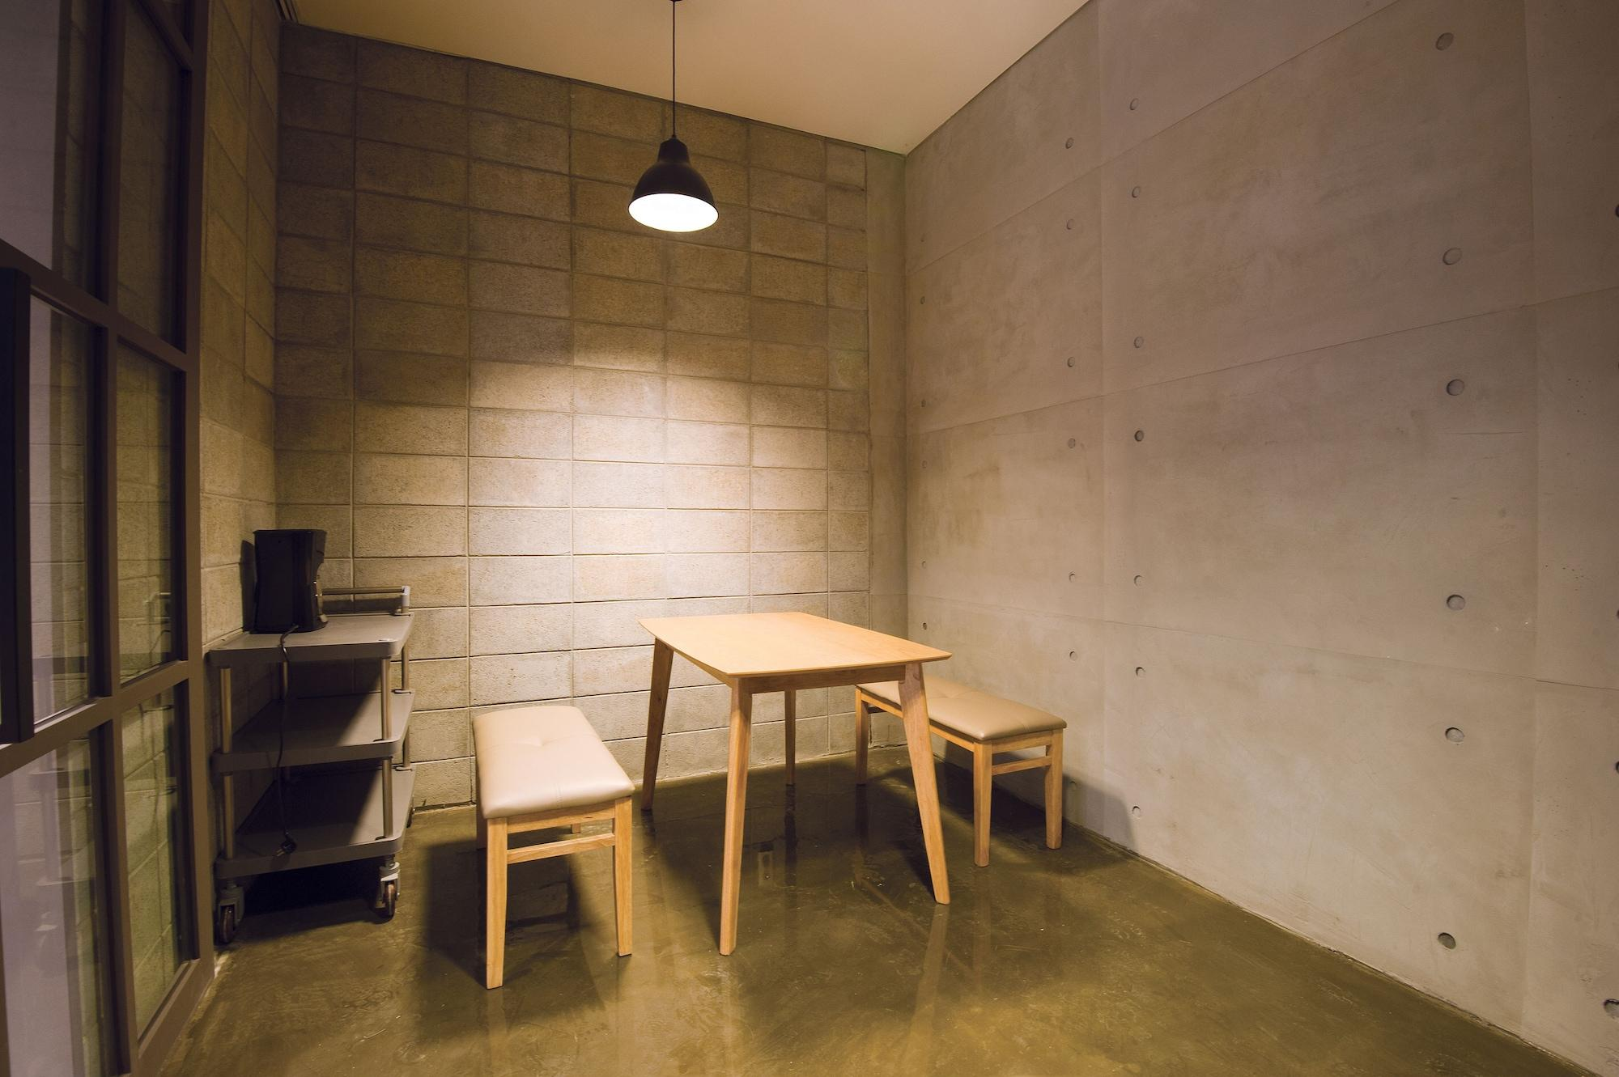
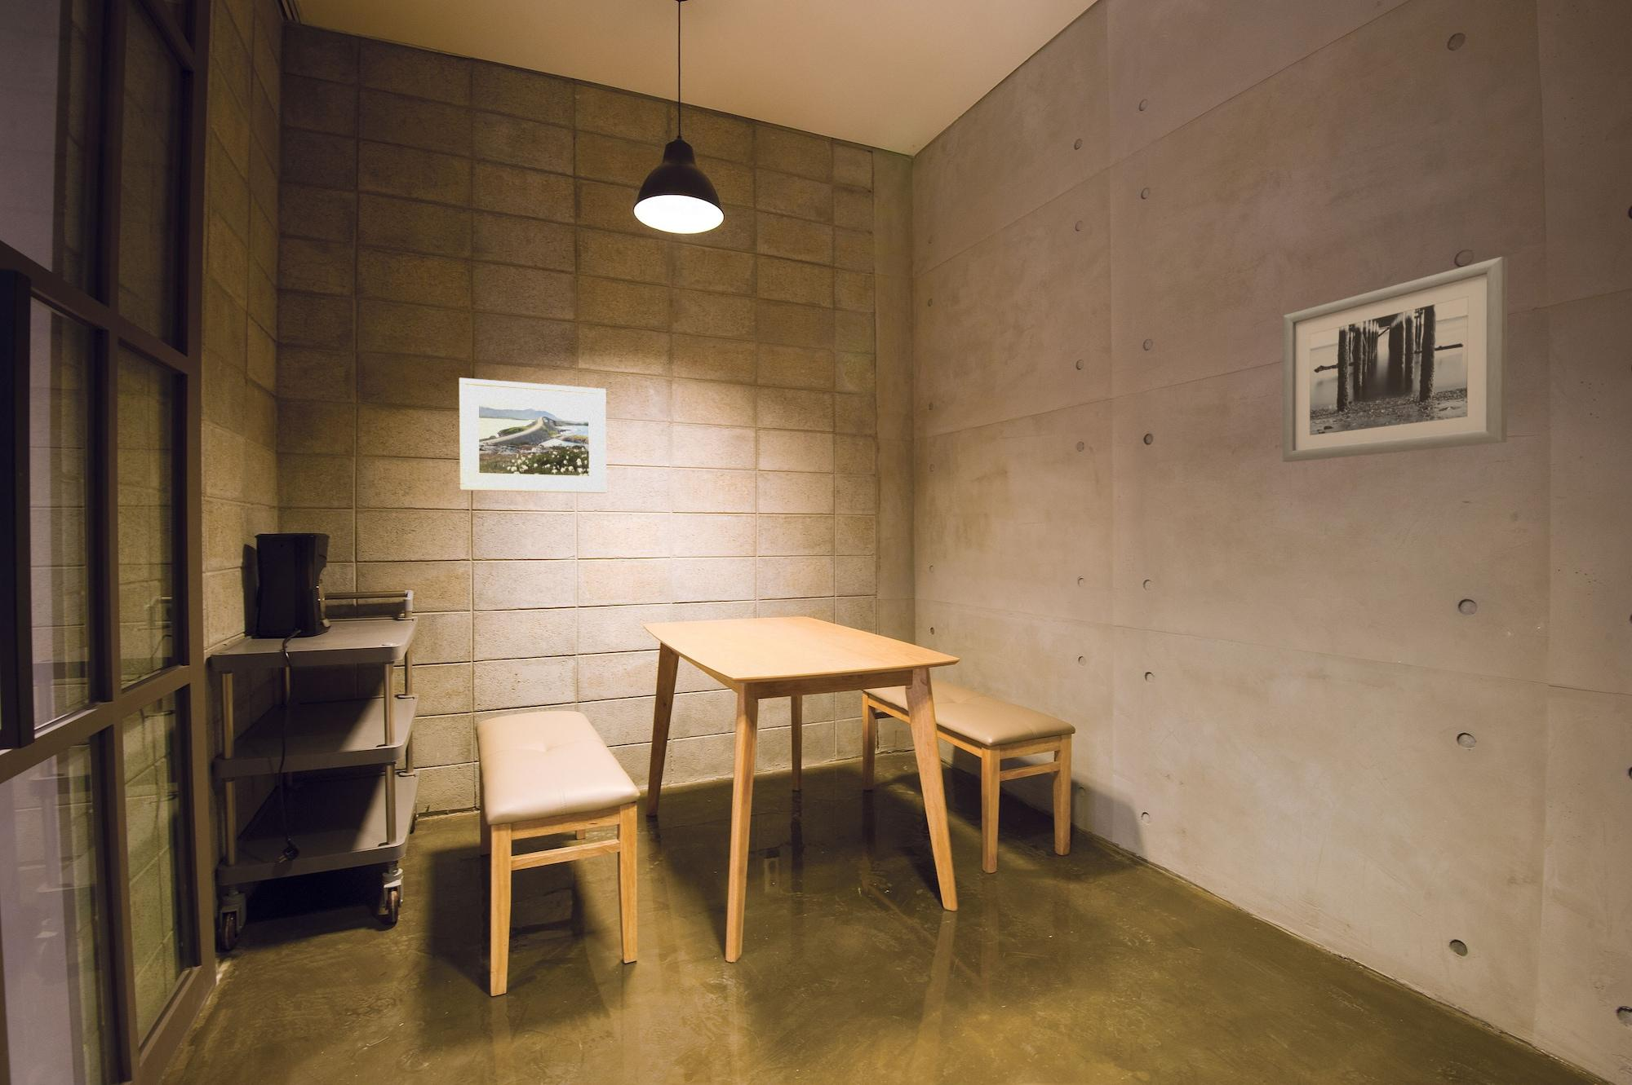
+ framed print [459,378,607,494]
+ wall art [1282,256,1508,463]
